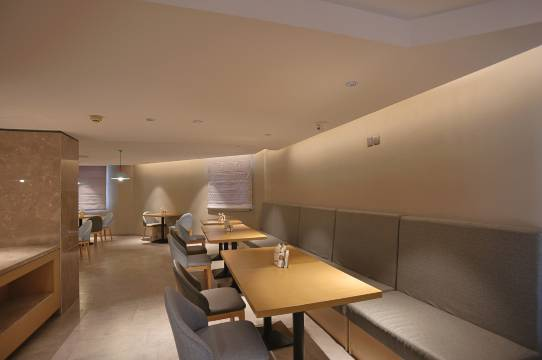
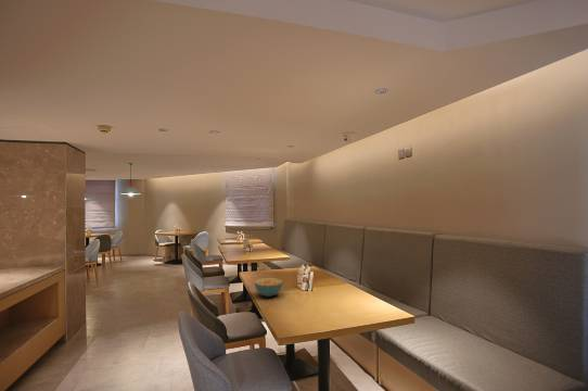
+ cereal bowl [253,277,284,298]
